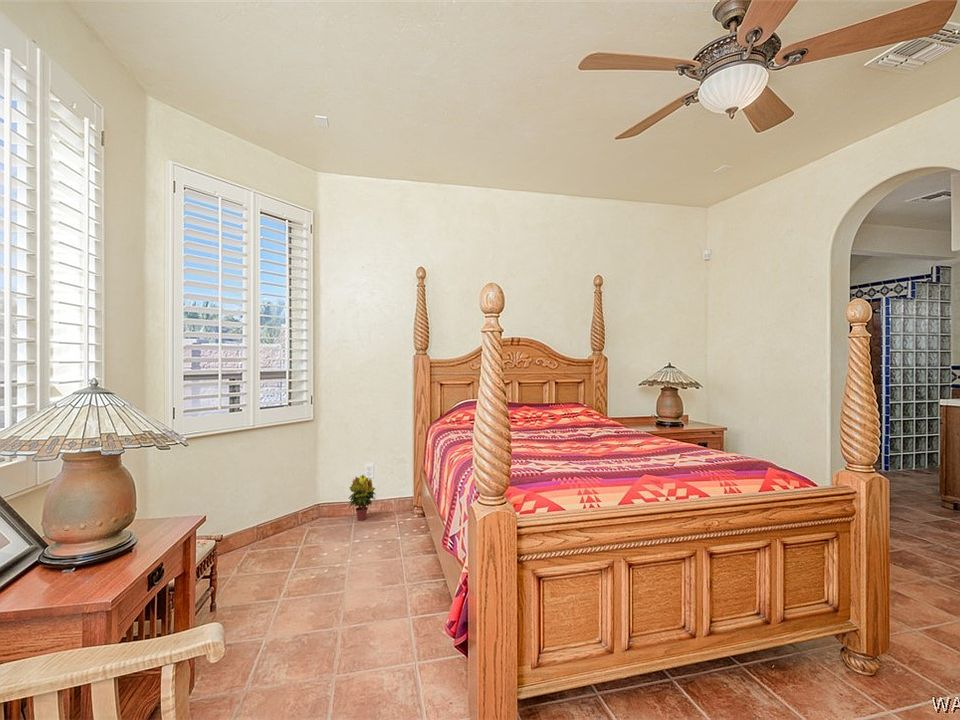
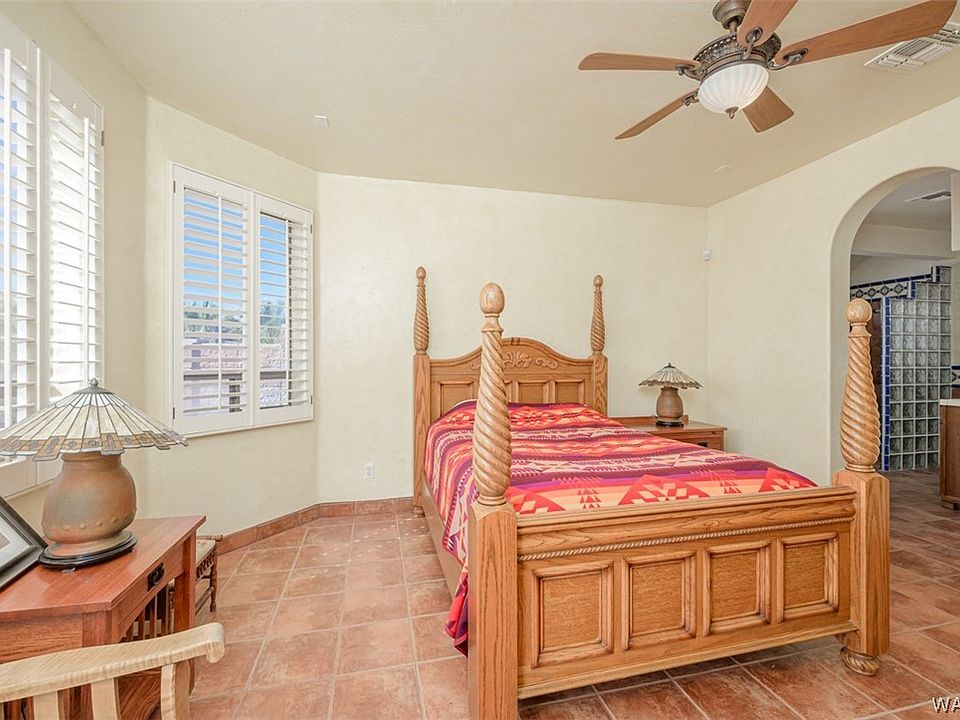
- potted plant [347,474,378,521]
